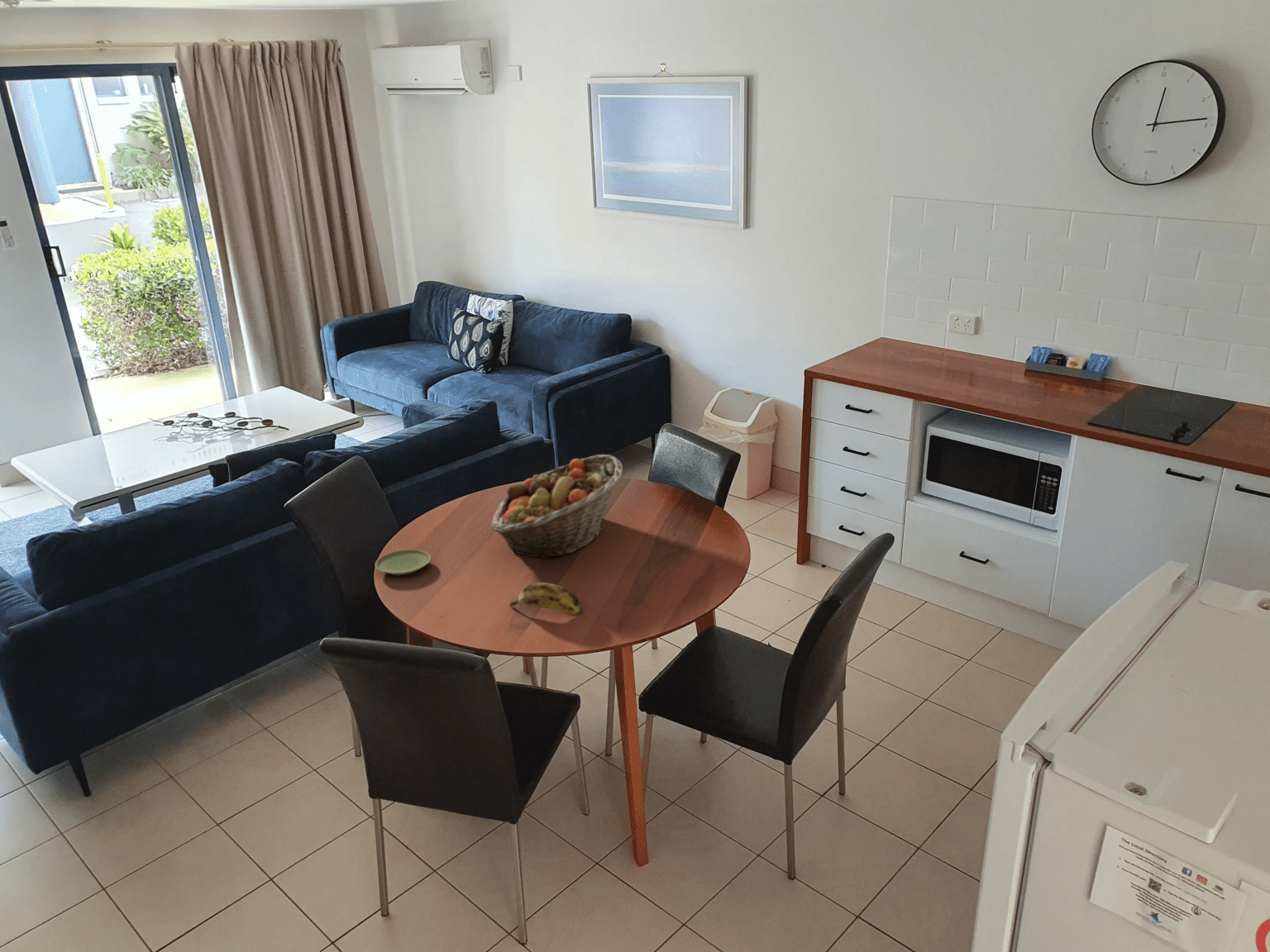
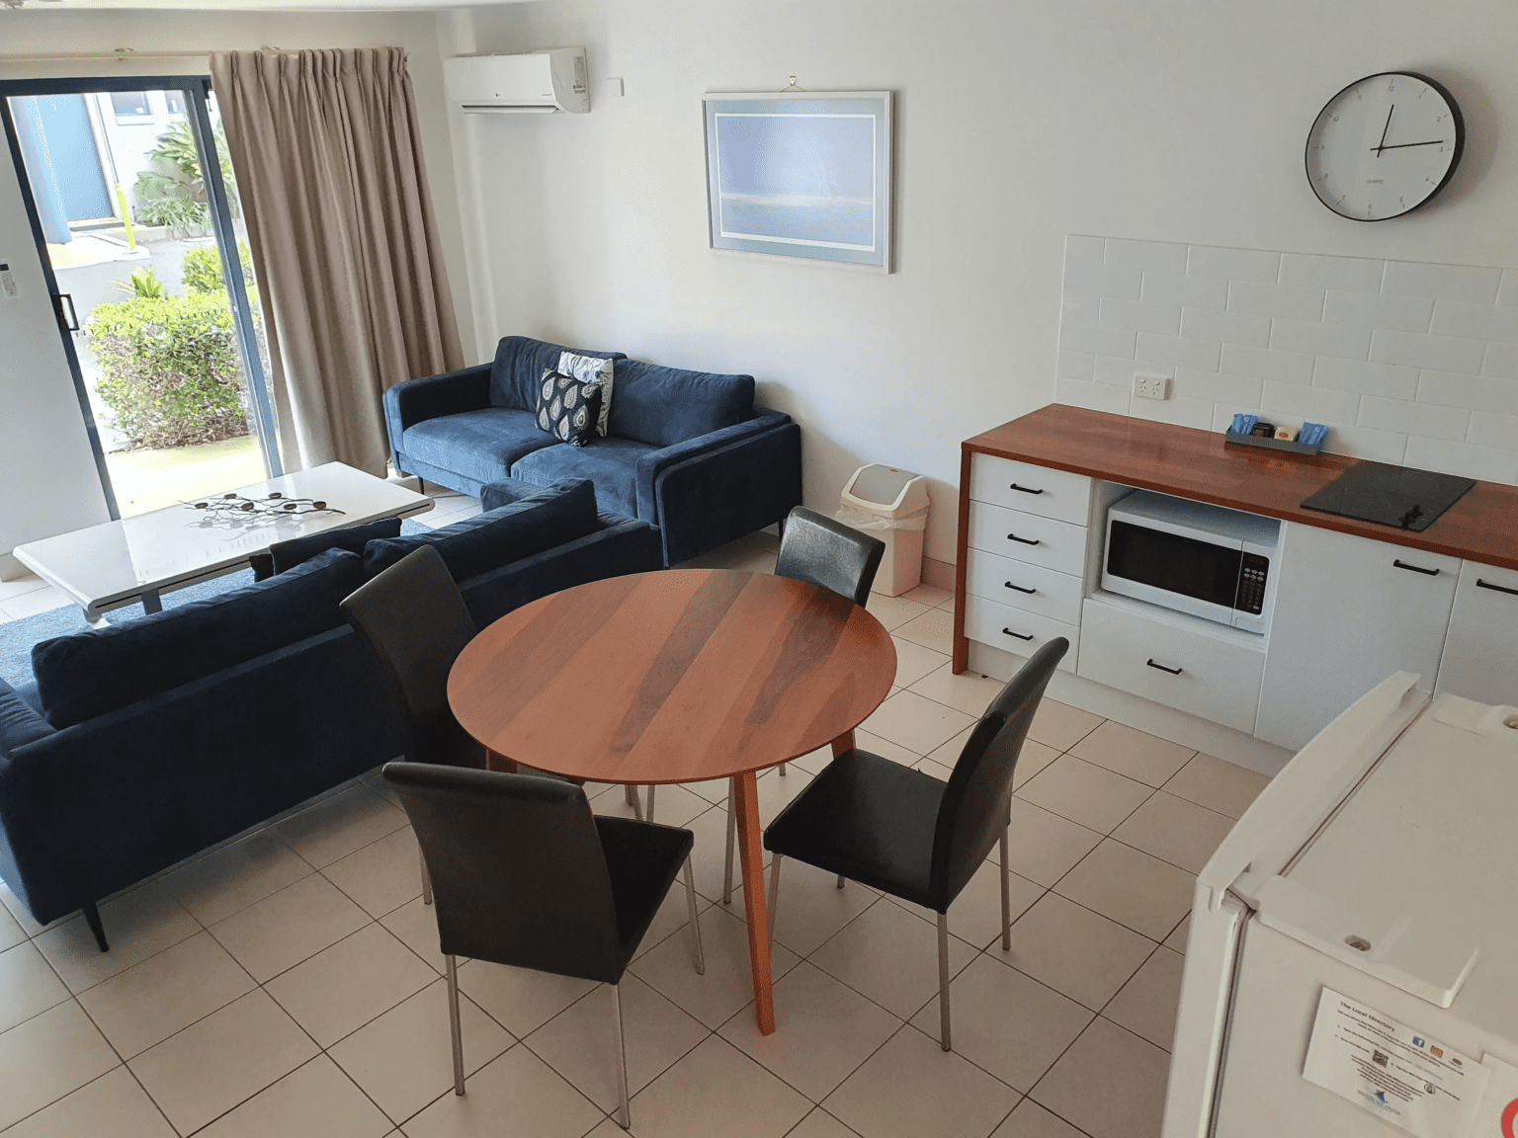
- fruit basket [490,454,623,559]
- plate [375,549,432,576]
- banana [508,582,583,616]
